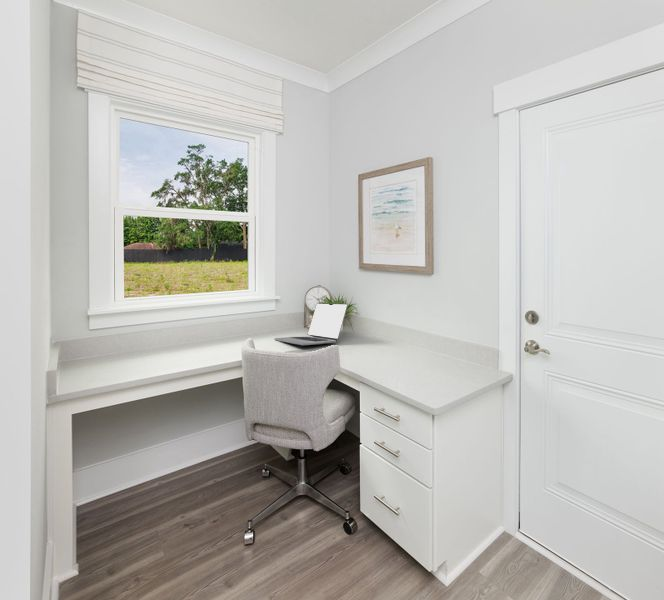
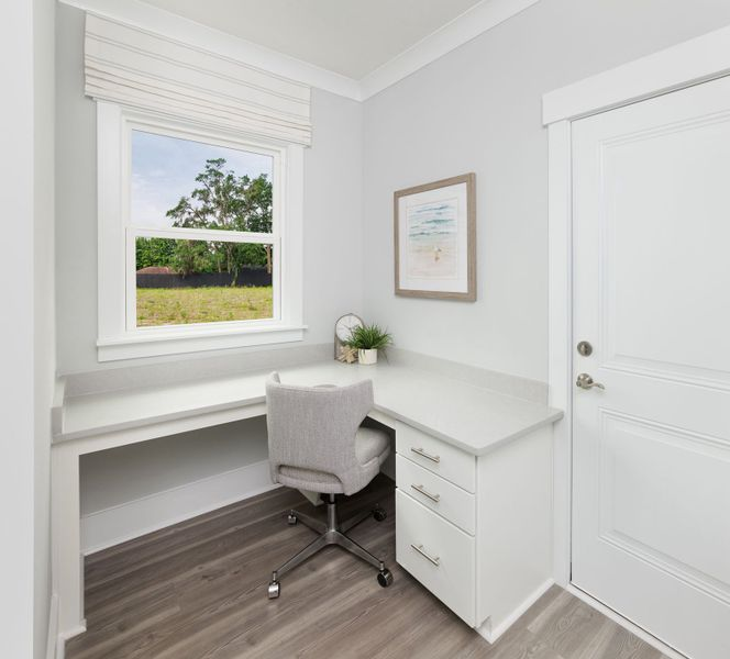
- laptop [274,302,349,346]
